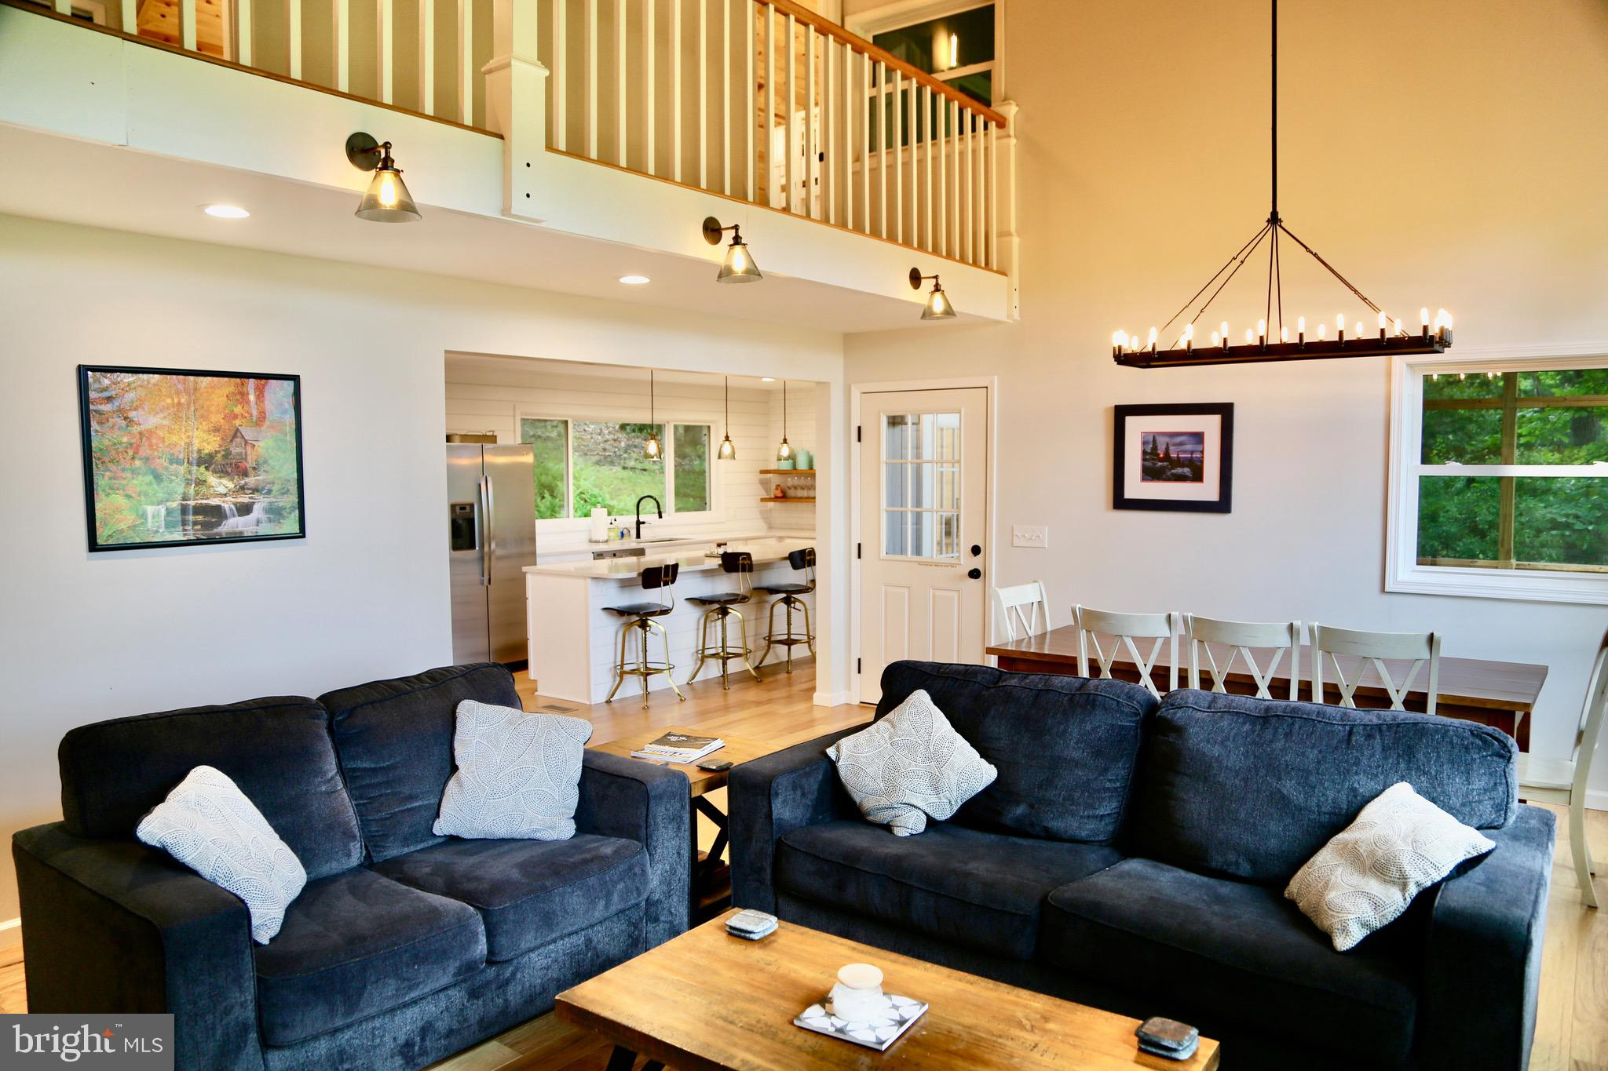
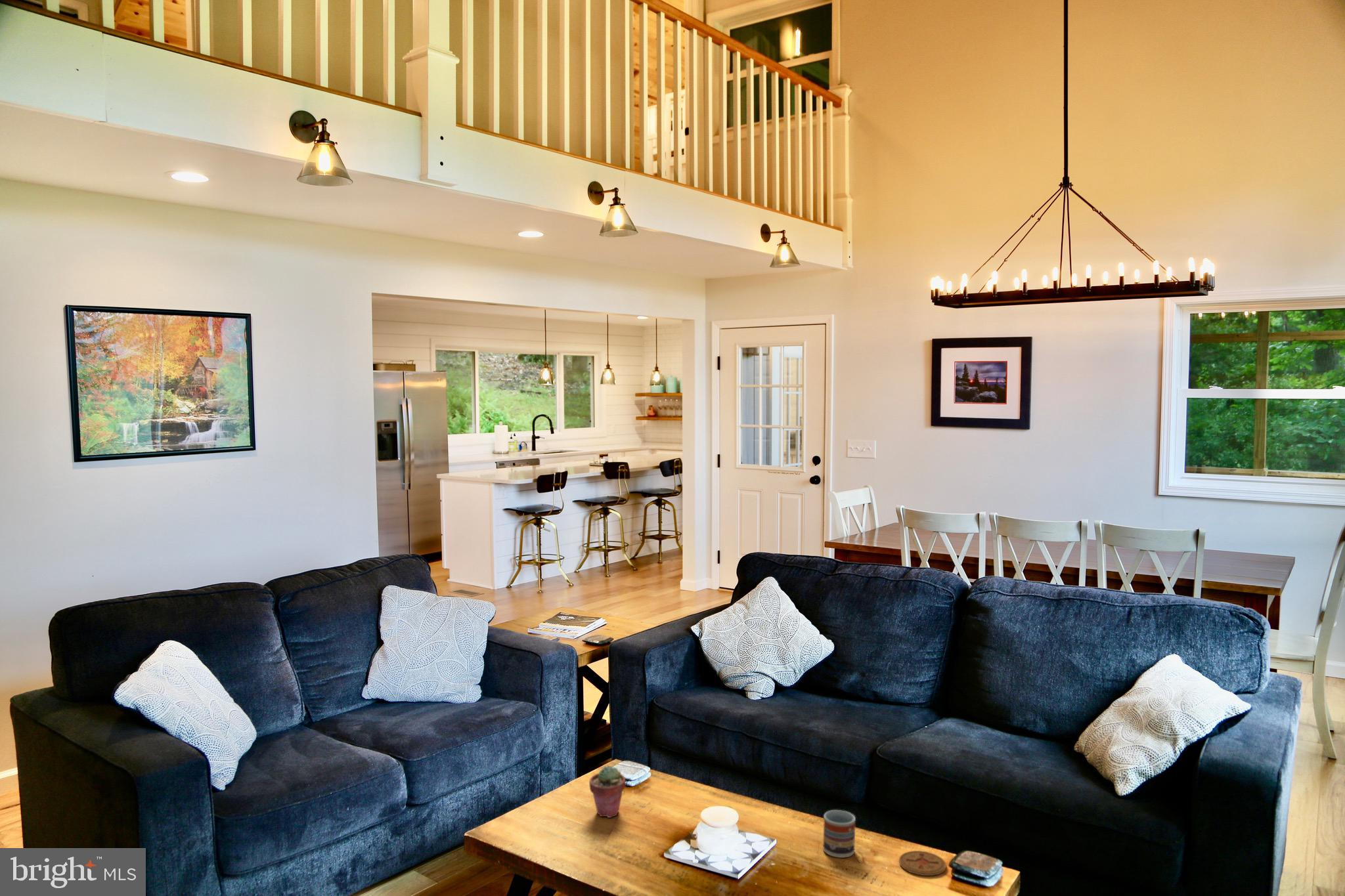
+ cup [823,809,856,859]
+ potted succulent [588,765,626,819]
+ coaster [898,850,946,876]
